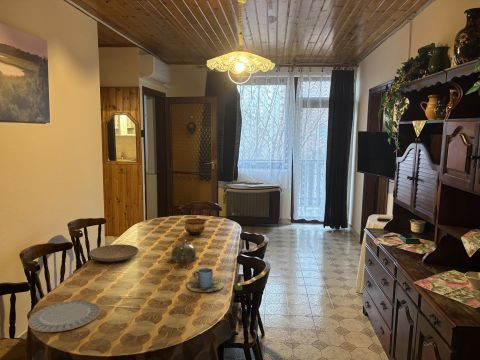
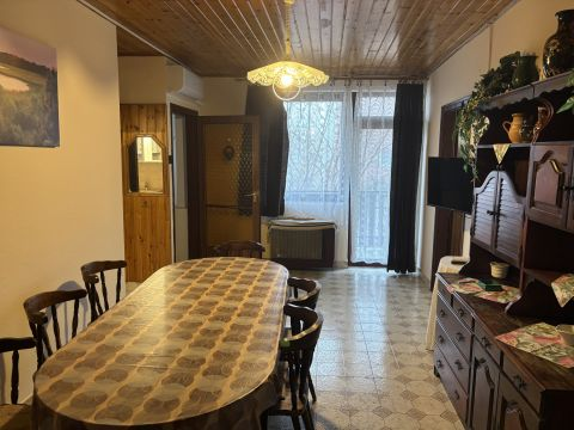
- teapot [170,239,197,264]
- cup [186,267,225,293]
- chinaware [27,300,102,333]
- plate [88,243,140,263]
- bowl [184,217,207,236]
